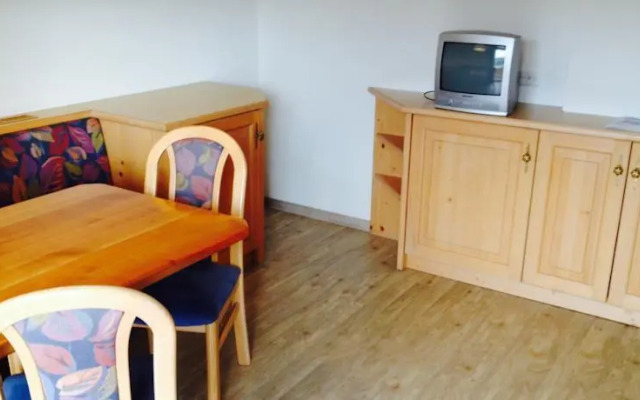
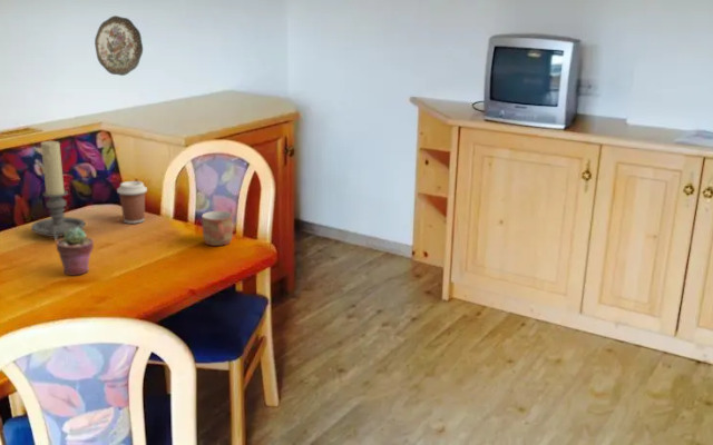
+ candle holder [30,139,86,241]
+ mug [201,210,234,247]
+ coffee cup [116,180,148,225]
+ decorative plate [94,14,144,77]
+ potted succulent [55,227,95,276]
